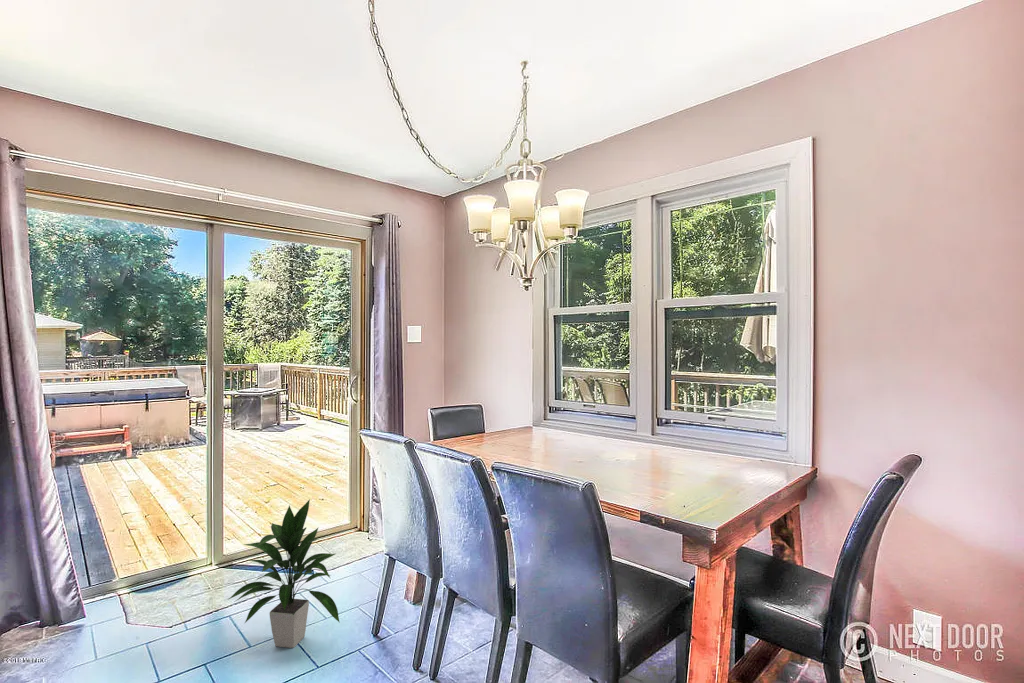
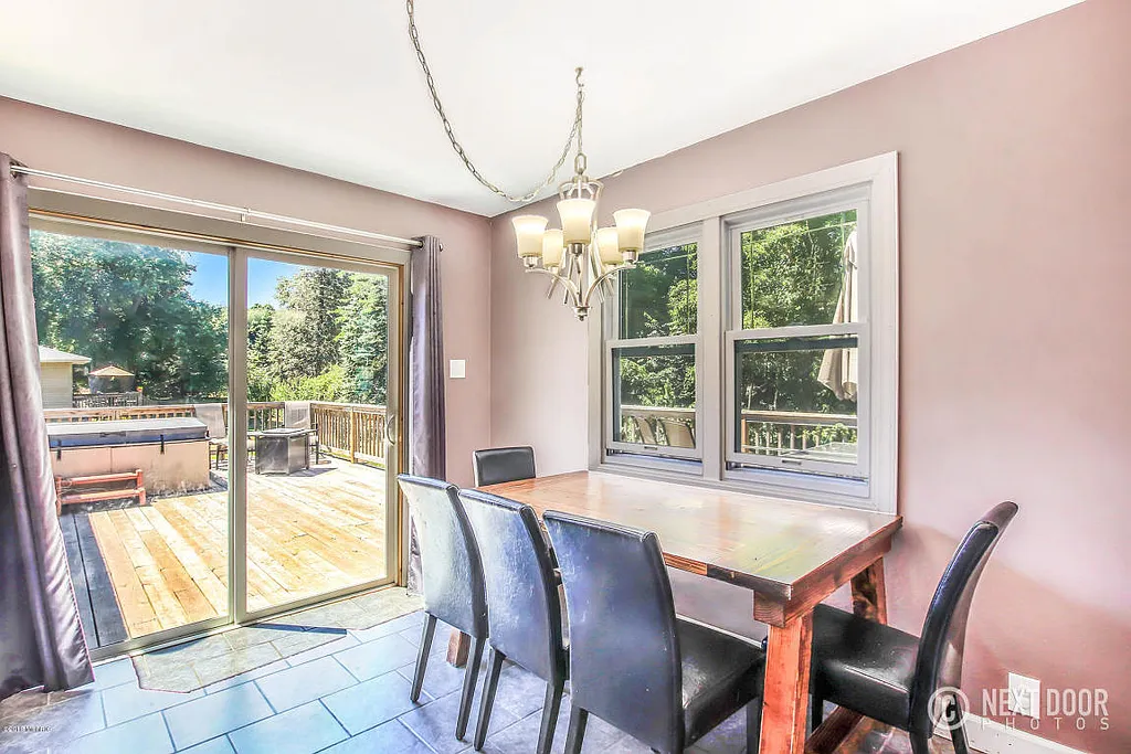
- indoor plant [227,498,341,649]
